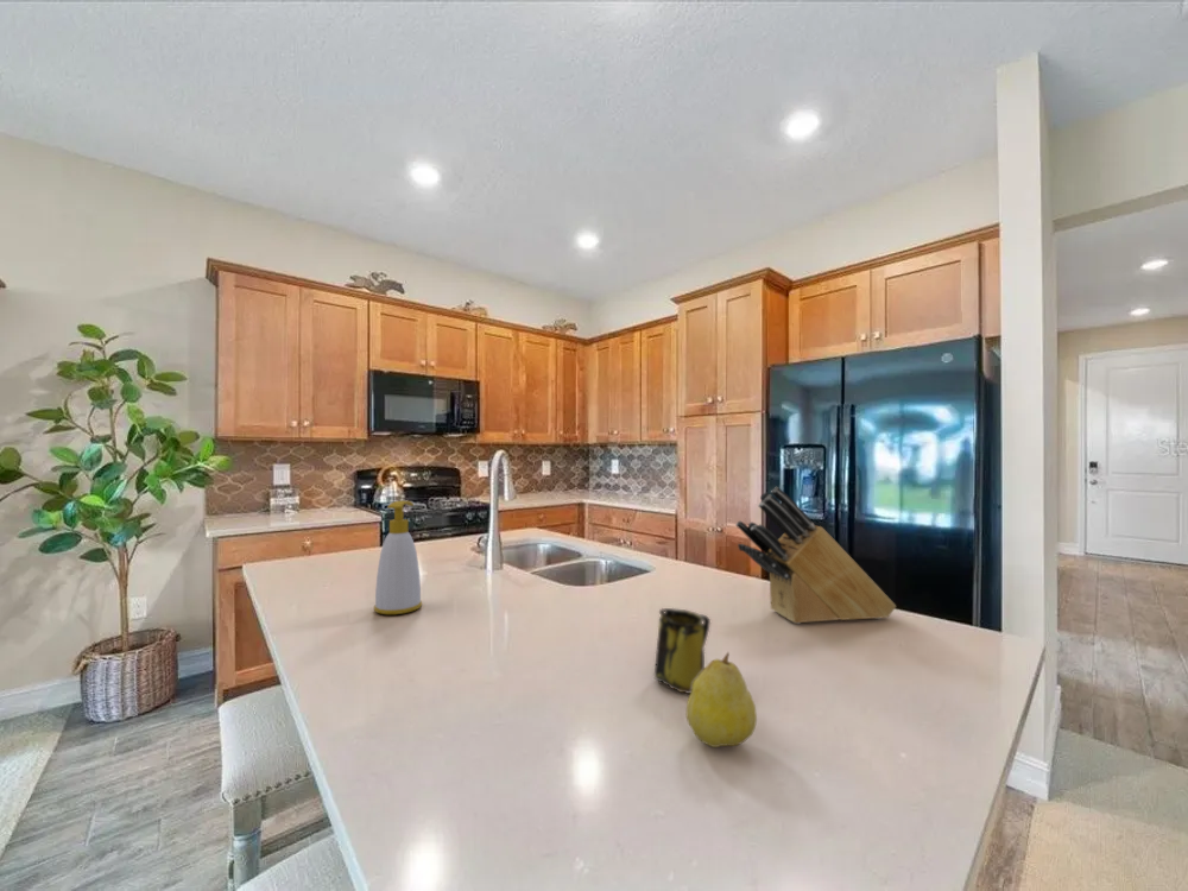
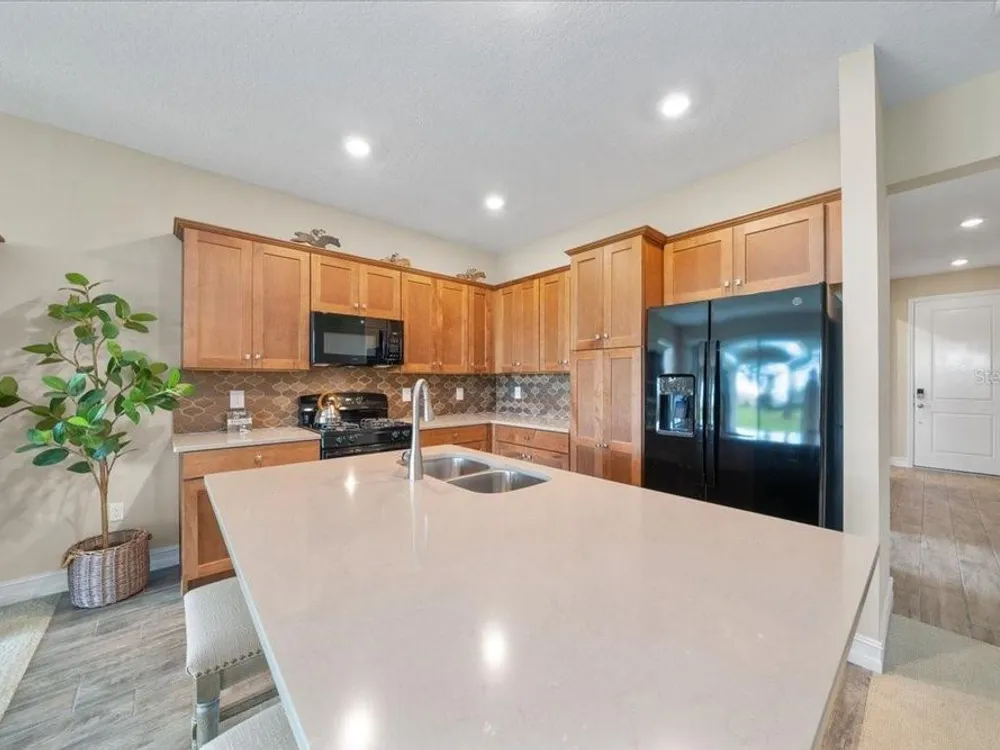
- soap bottle [373,500,423,615]
- fruit [685,651,758,748]
- knife block [734,486,897,625]
- mug [653,607,712,695]
